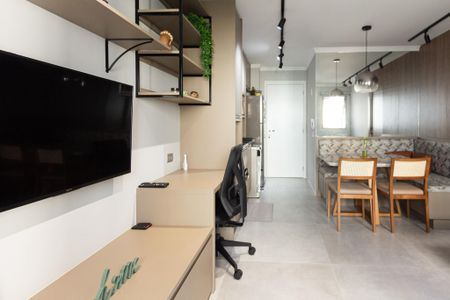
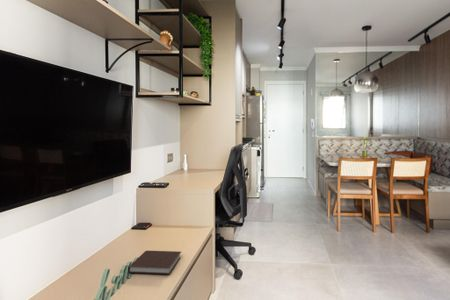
+ notebook [127,250,182,275]
